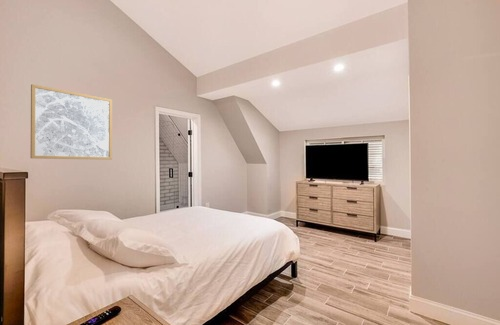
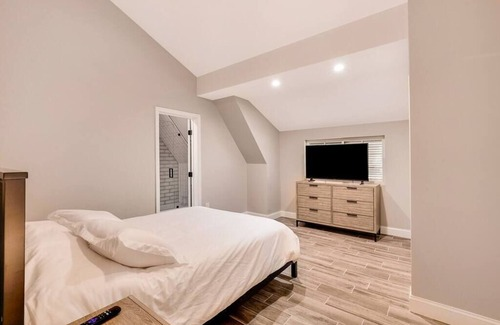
- wall art [30,83,113,161]
